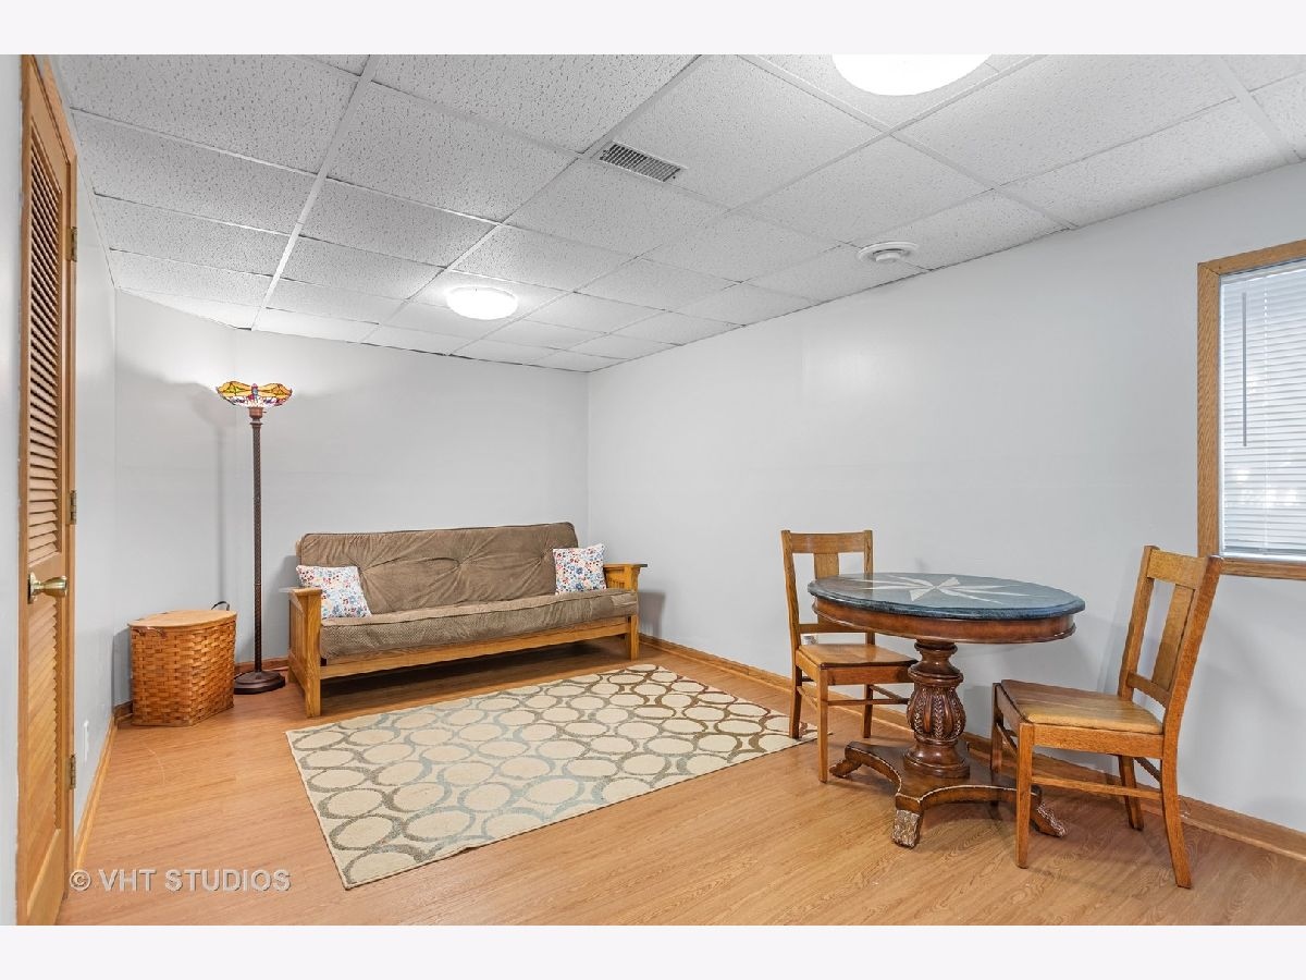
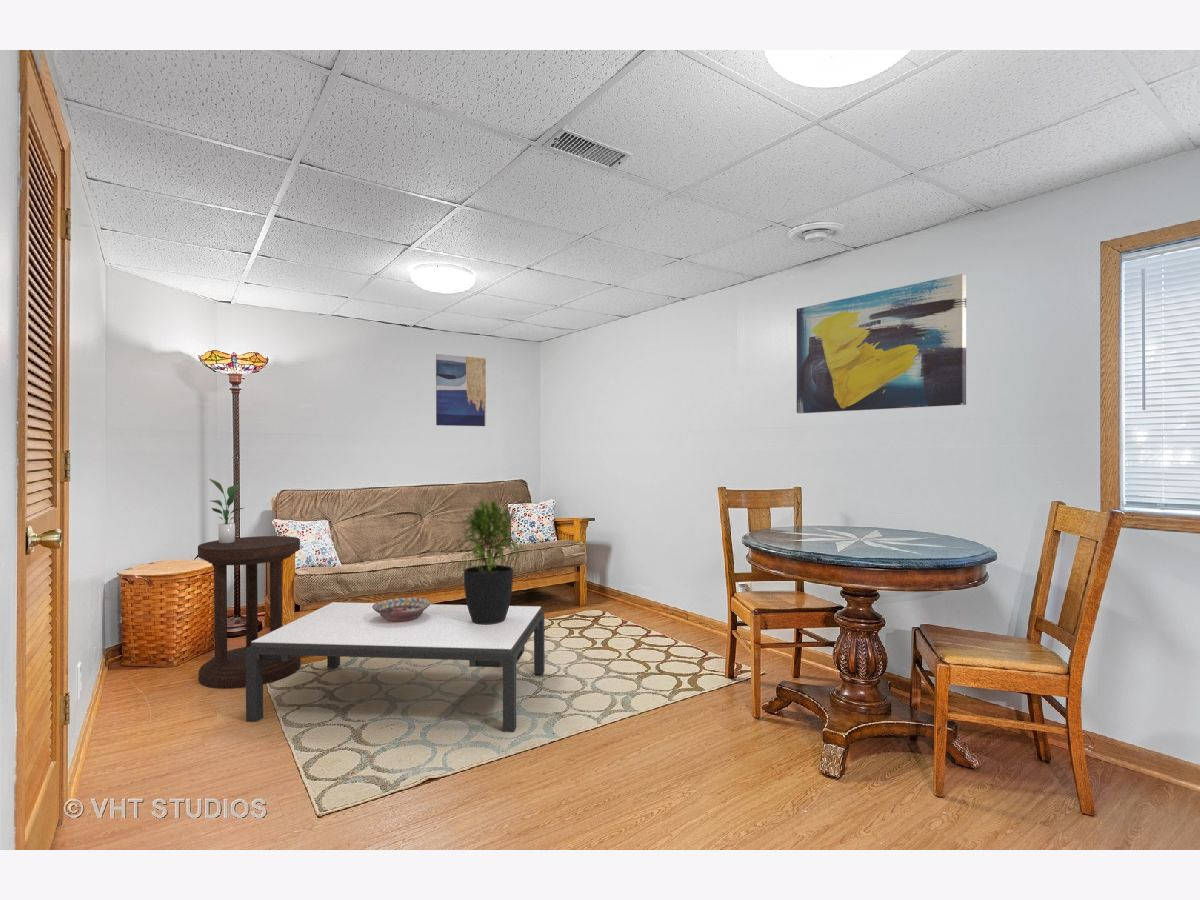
+ wall art [435,353,487,427]
+ side table [197,535,302,690]
+ wall art [796,273,967,414]
+ decorative bowl [372,597,432,622]
+ potted plant [208,478,244,544]
+ coffee table [245,601,546,733]
+ potted plant [454,499,526,625]
